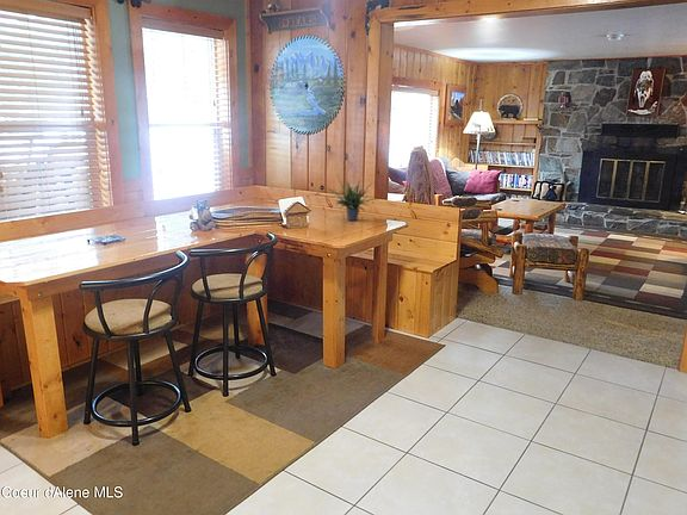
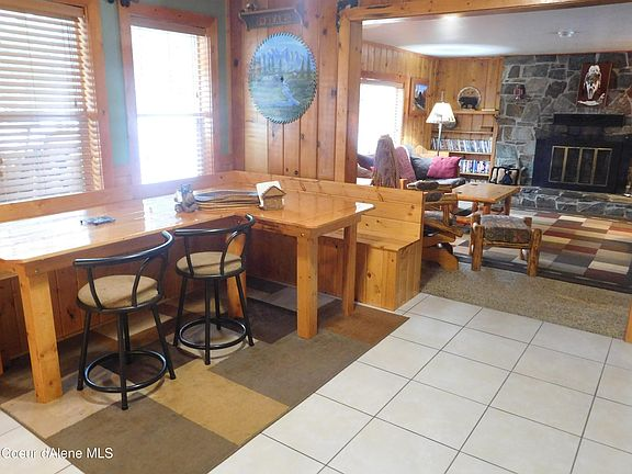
- potted plant [323,170,377,222]
